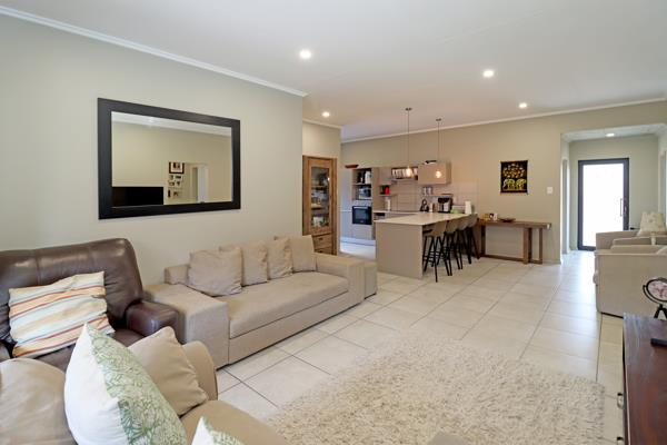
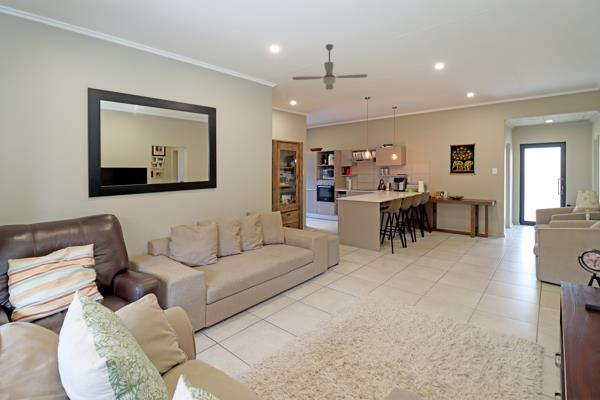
+ ceiling fan [291,43,368,91]
